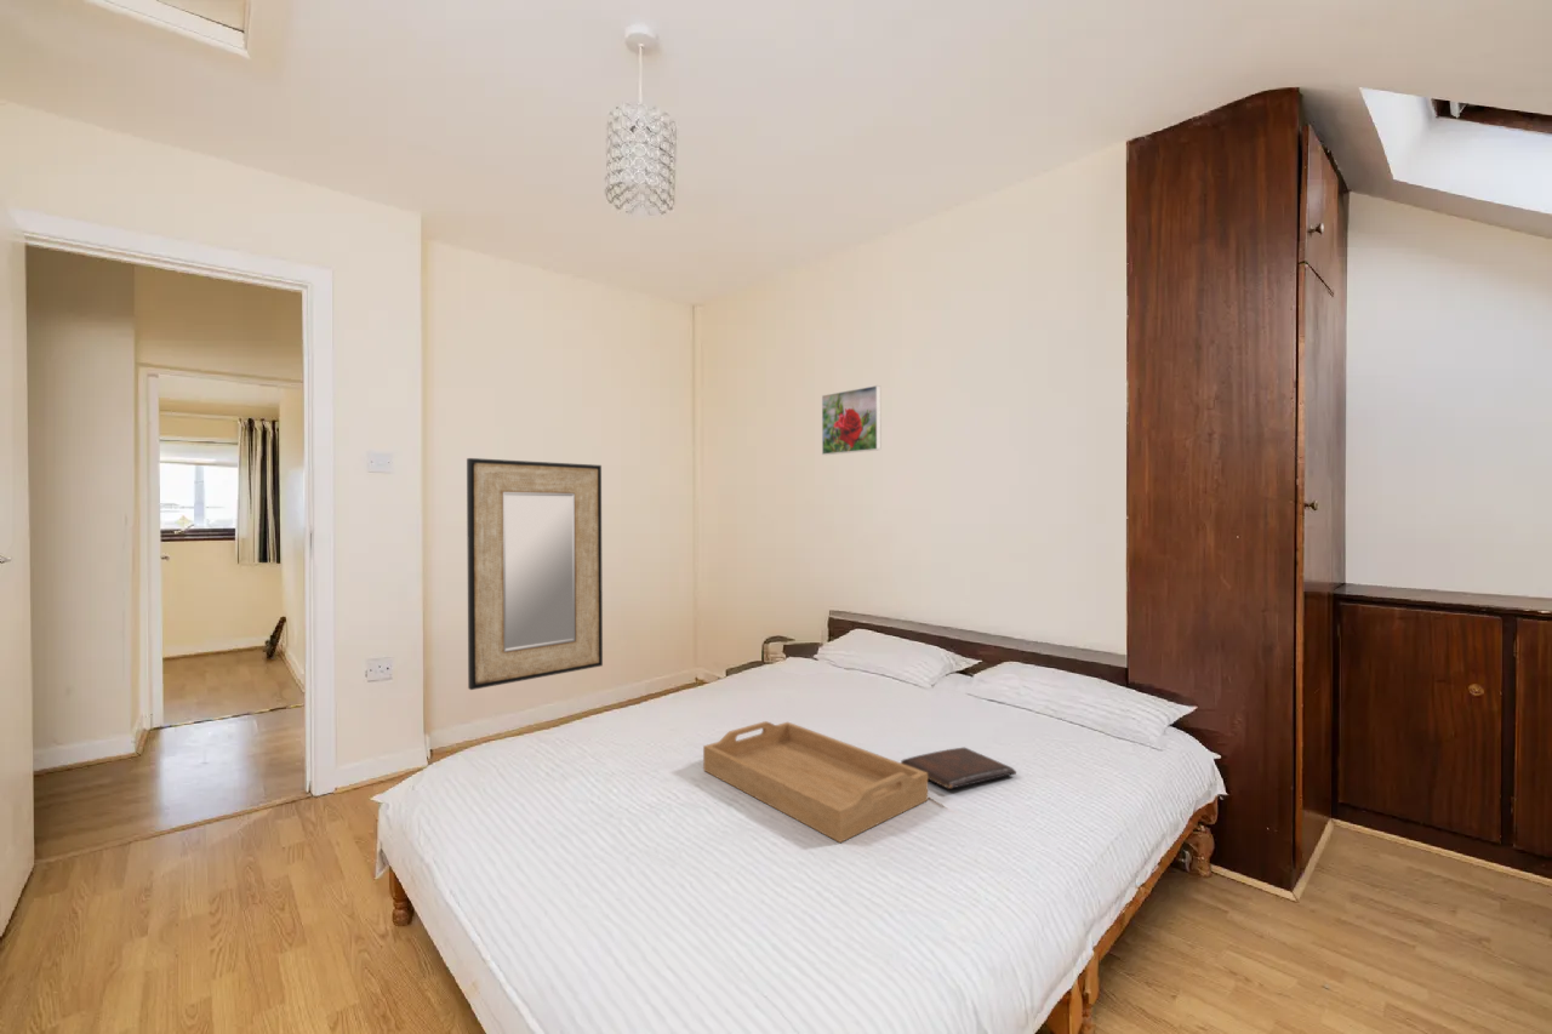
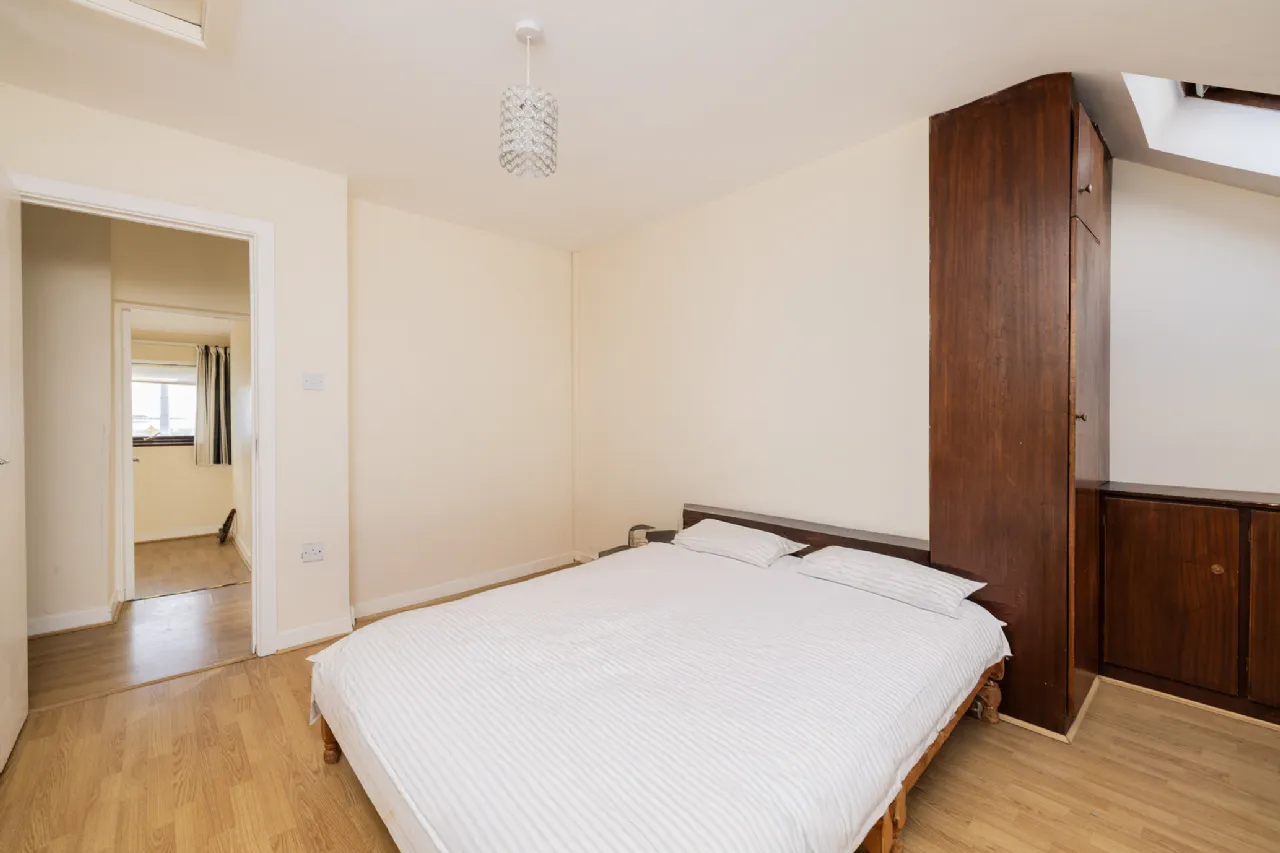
- home mirror [466,457,604,691]
- book [900,747,1017,790]
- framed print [821,384,881,456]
- serving tray [702,720,929,844]
